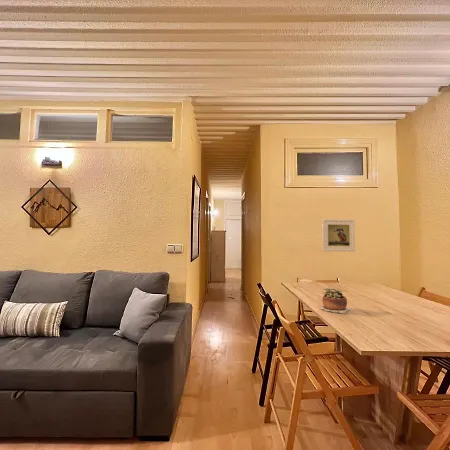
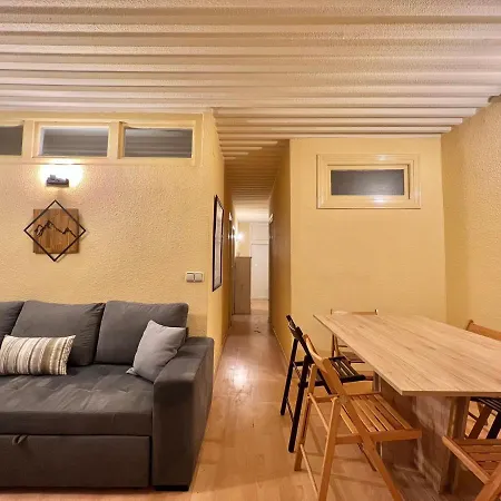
- succulent plant [320,286,351,315]
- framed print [321,218,356,253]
